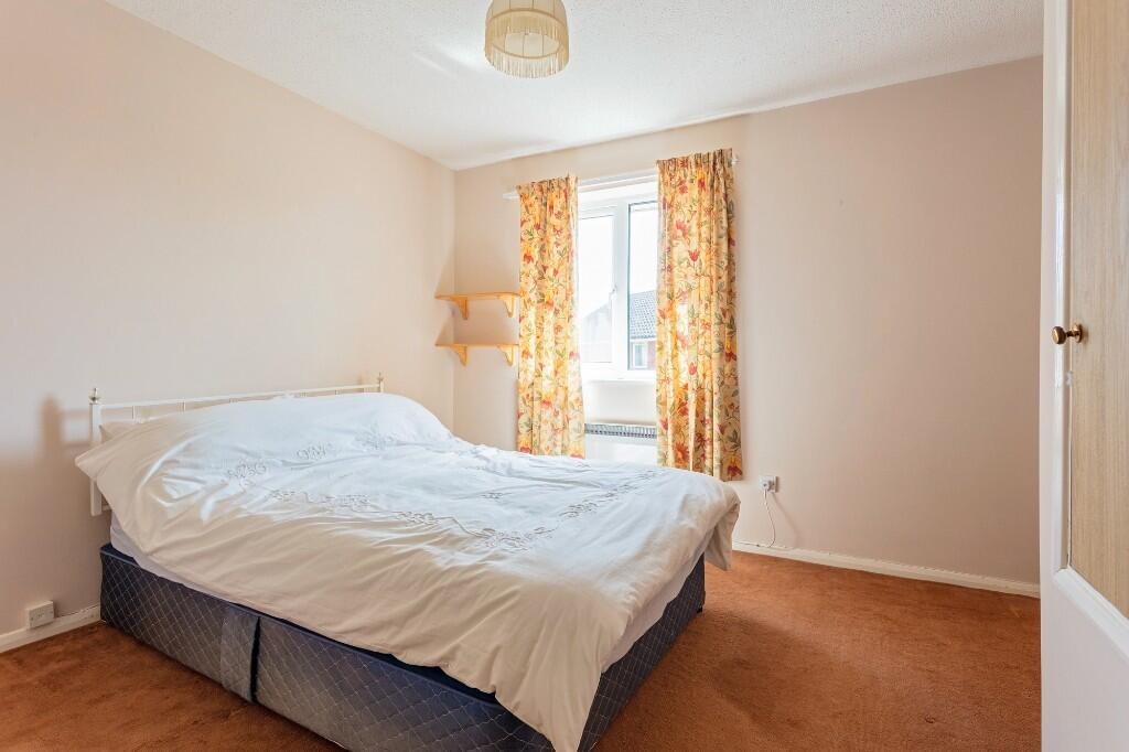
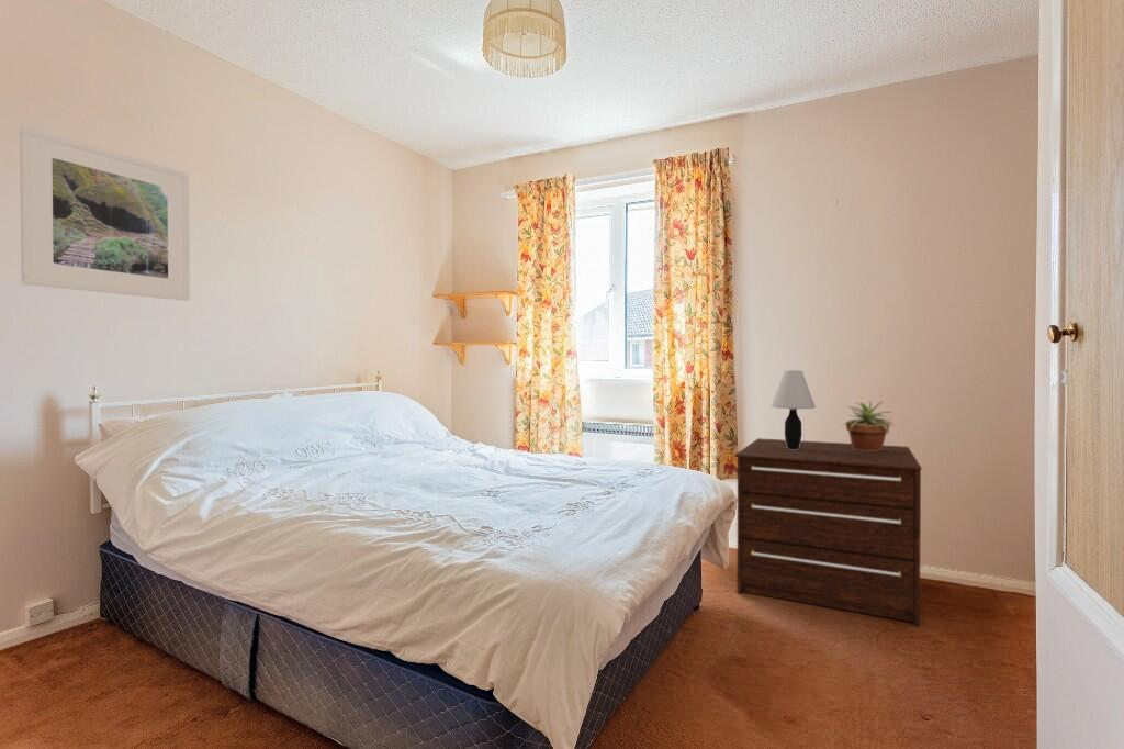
+ potted plant [839,400,895,451]
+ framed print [19,125,191,302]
+ table lamp [771,369,817,449]
+ dresser [733,437,923,626]
